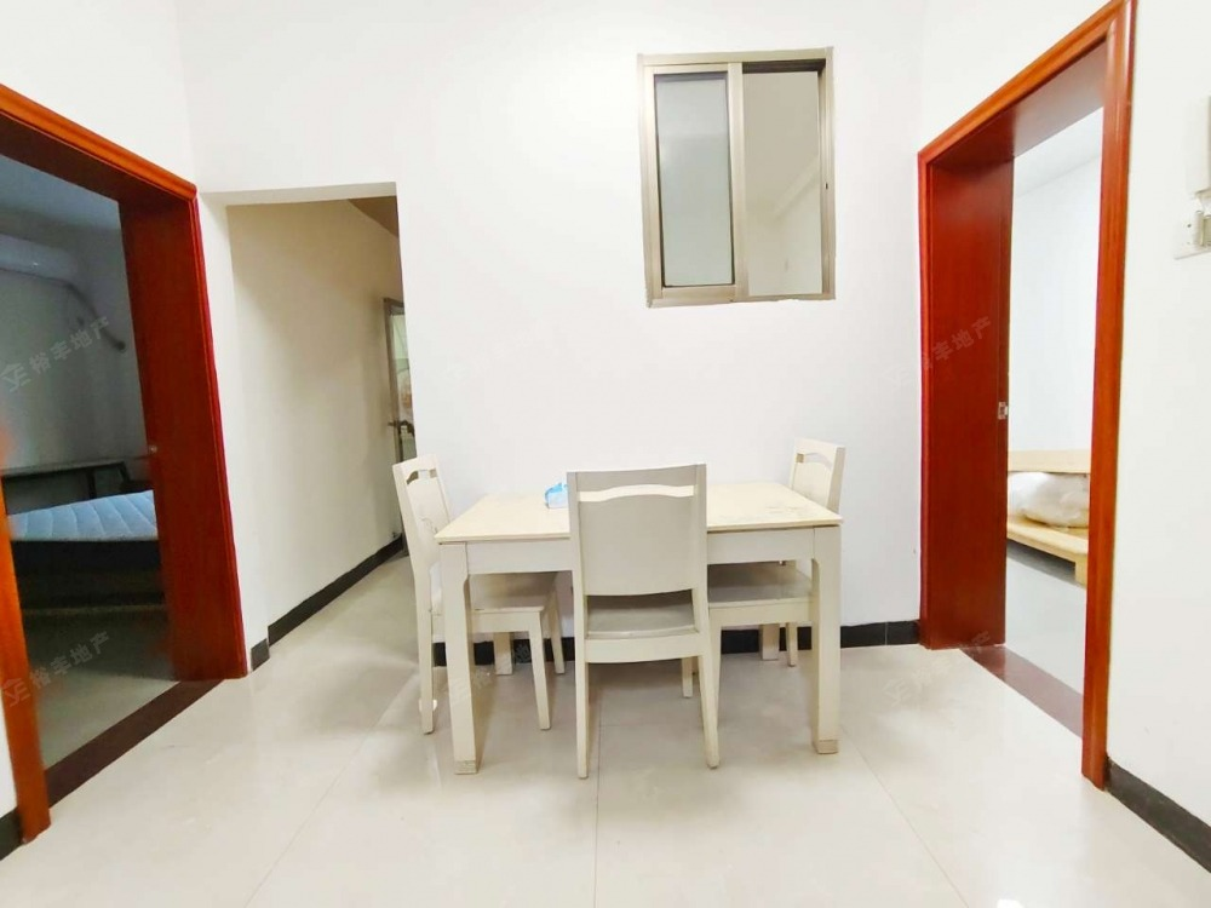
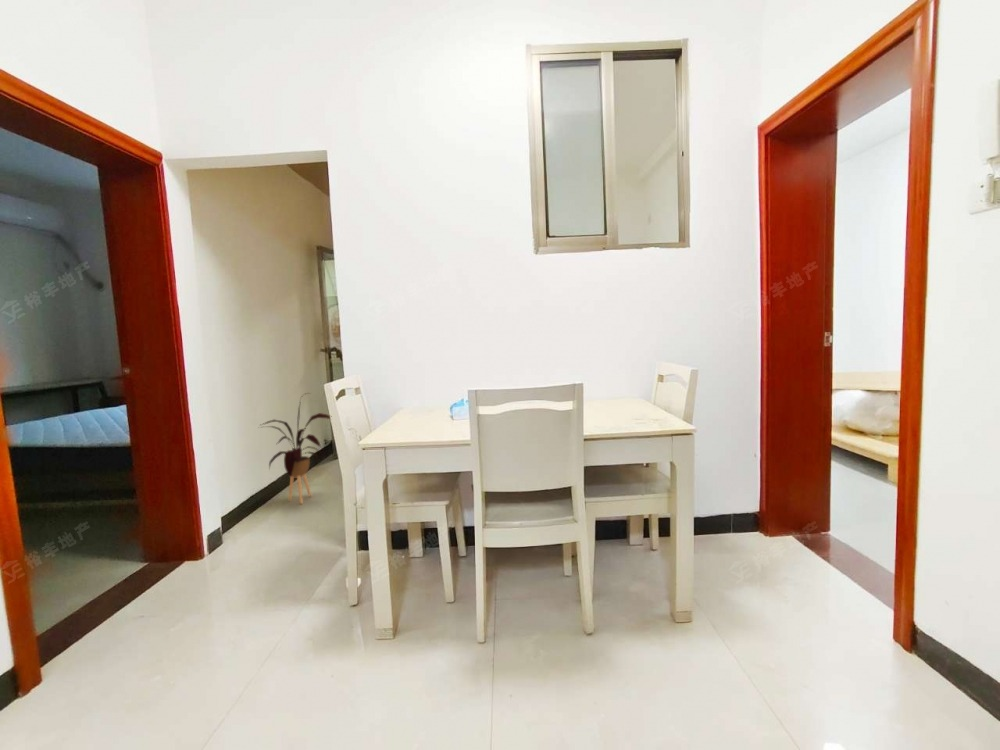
+ house plant [258,392,331,505]
